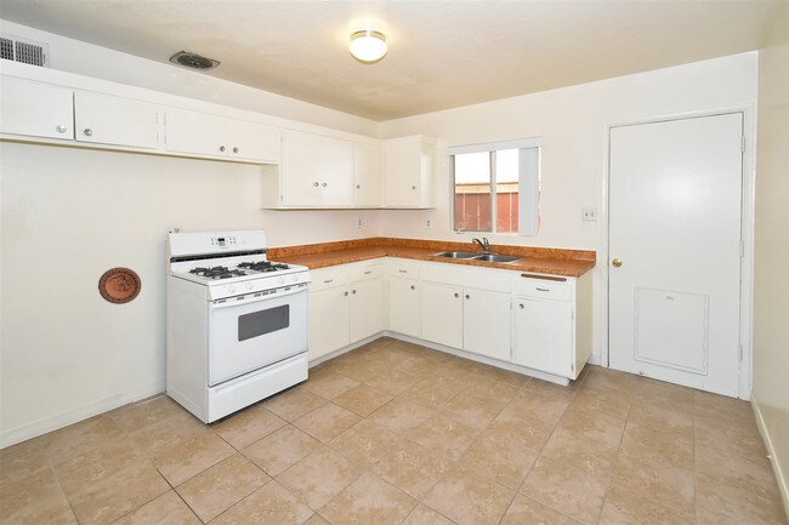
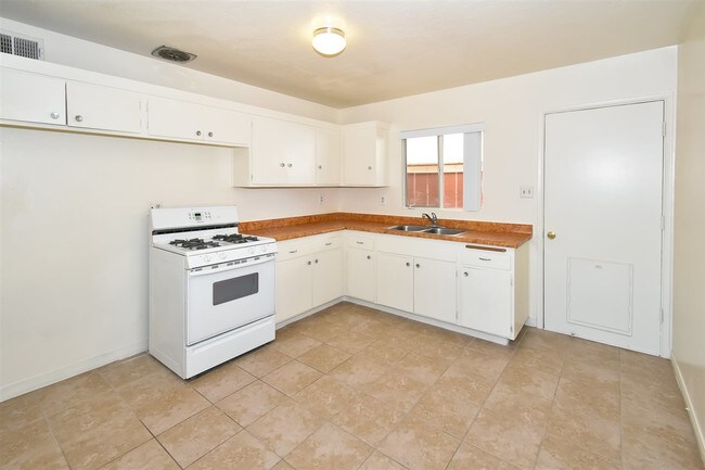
- decorative plate [97,267,142,306]
